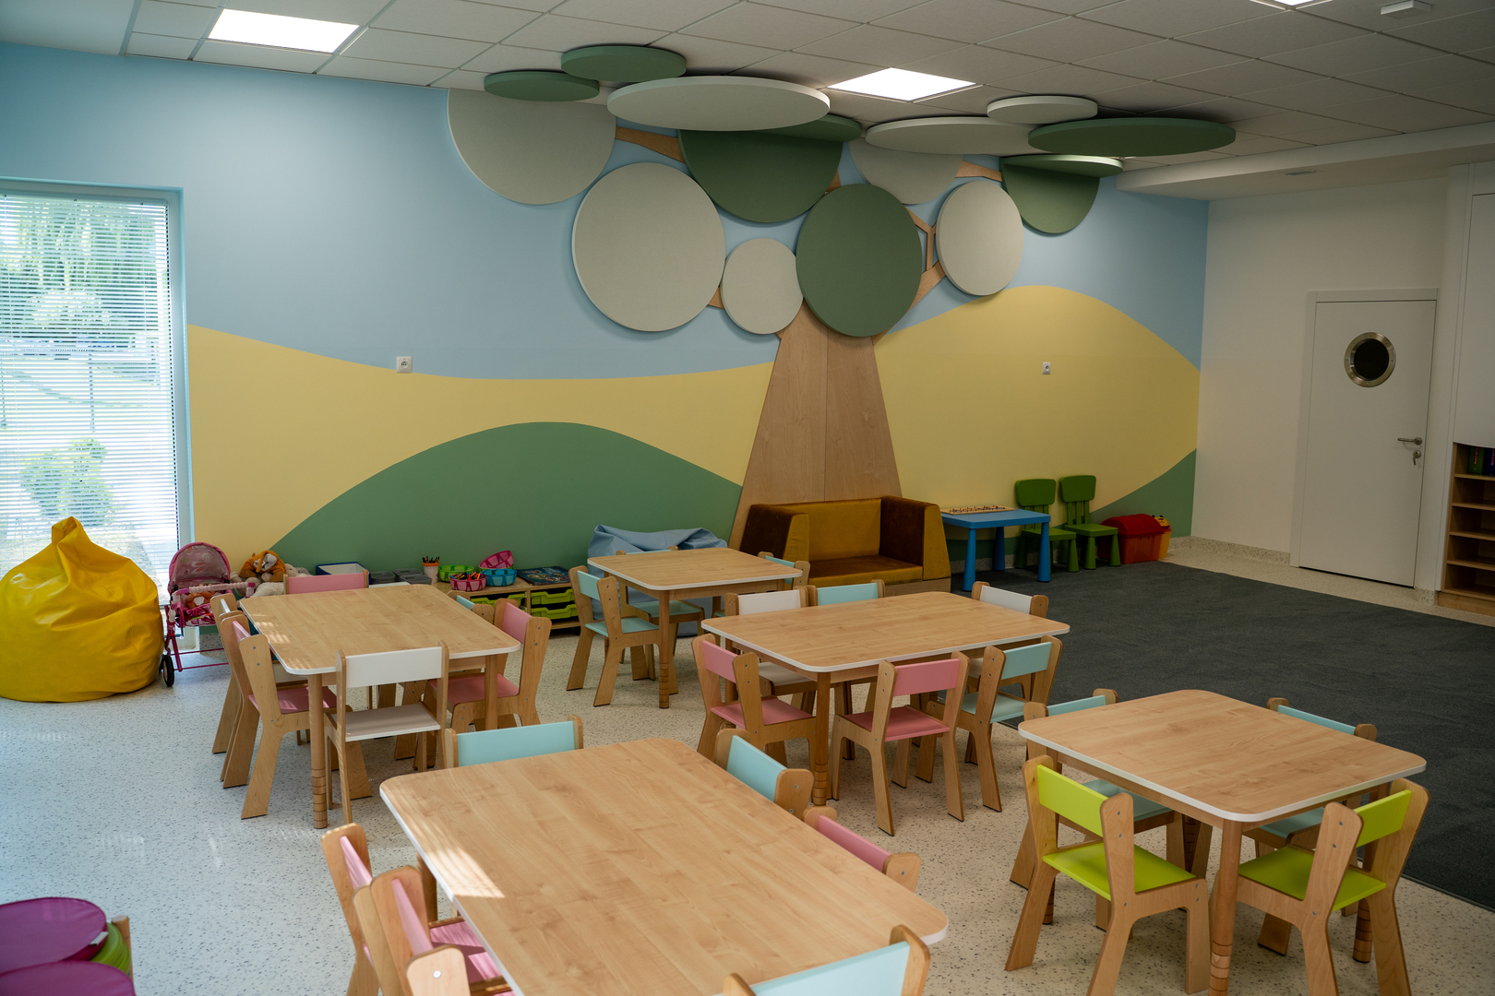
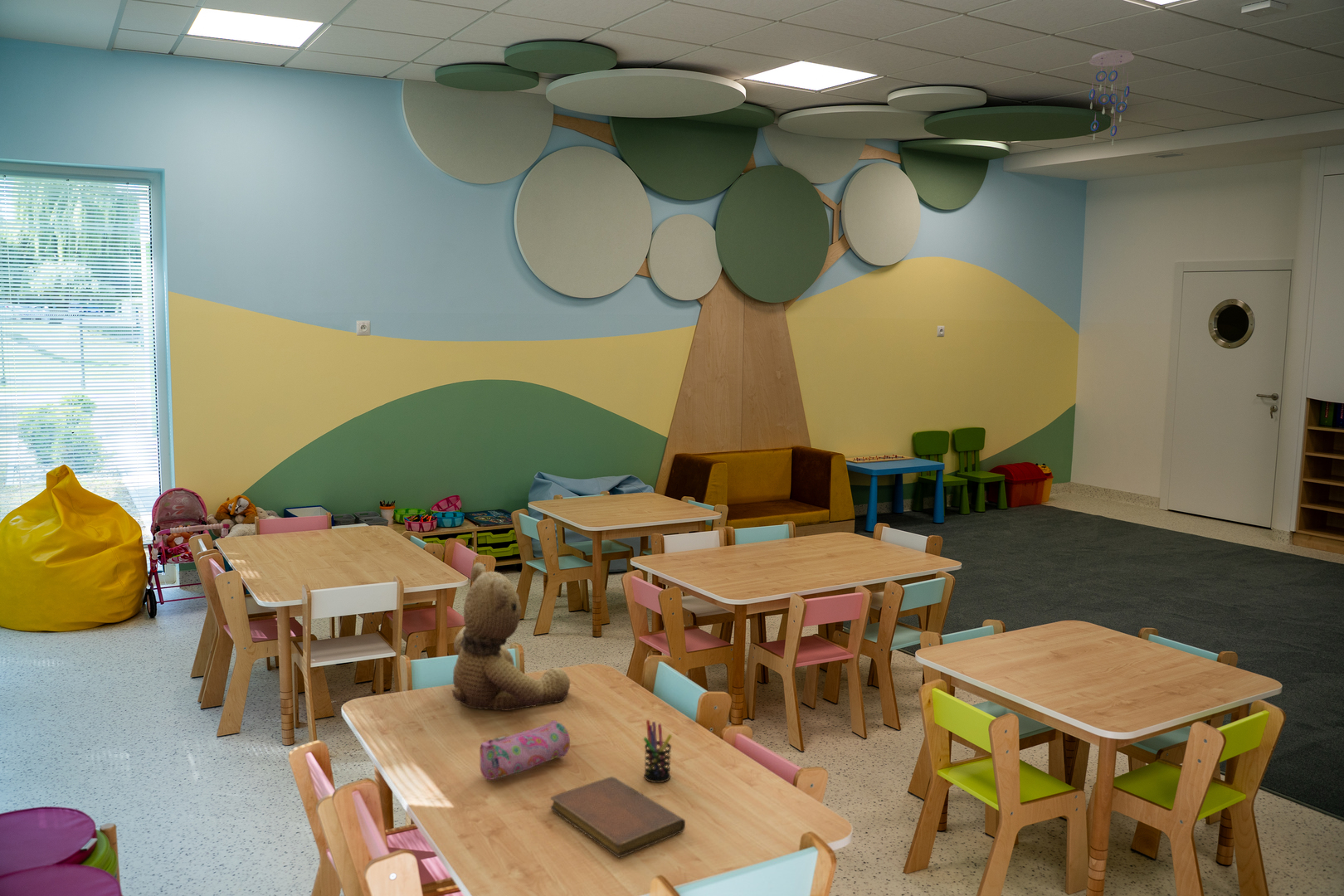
+ ceiling mobile [1088,49,1135,146]
+ pen holder [643,719,673,783]
+ teddy bear [451,562,571,712]
+ pencil case [479,719,571,781]
+ notebook [550,776,686,858]
